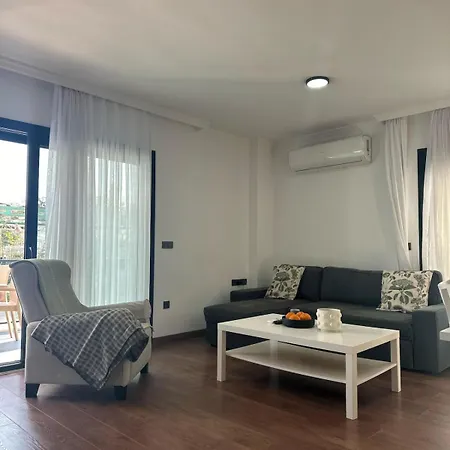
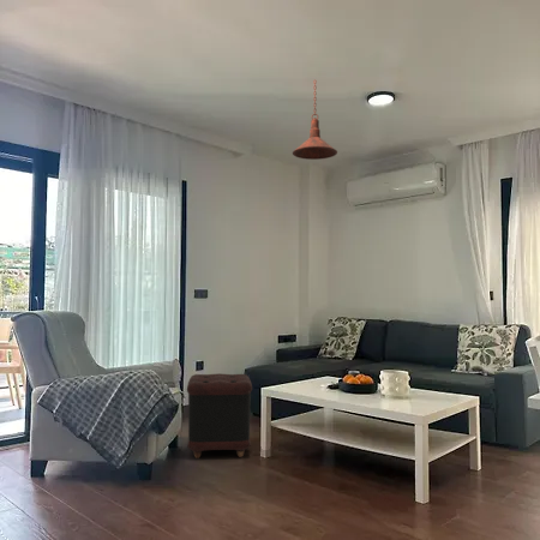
+ ottoman [186,372,253,460]
+ pendant light [292,79,338,161]
